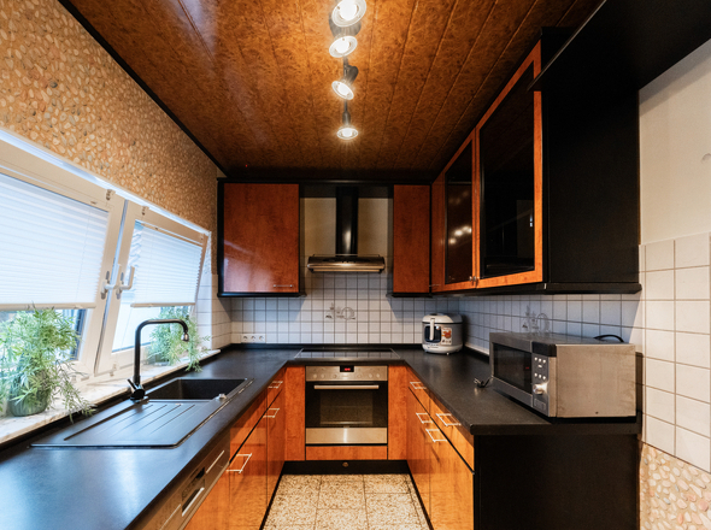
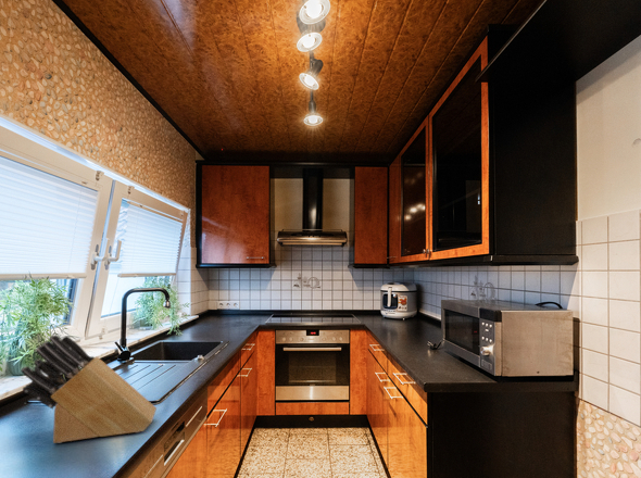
+ knife block [21,334,158,444]
